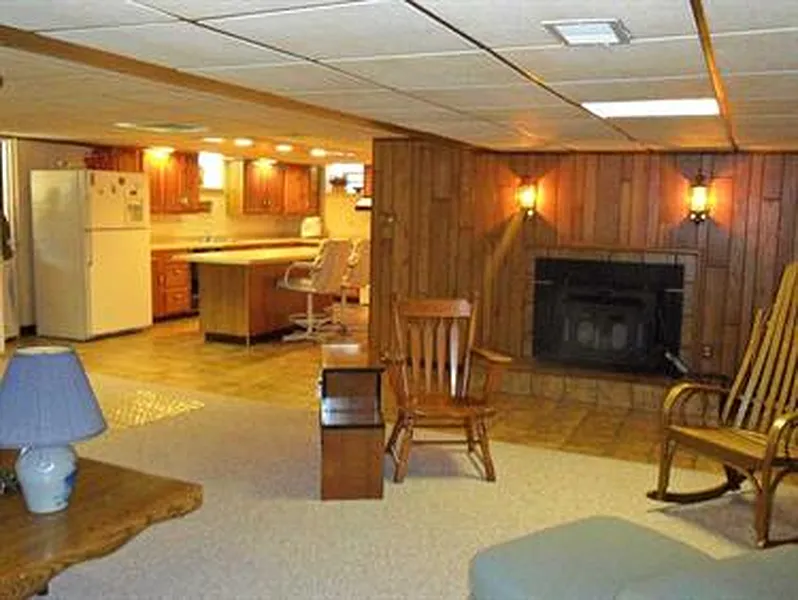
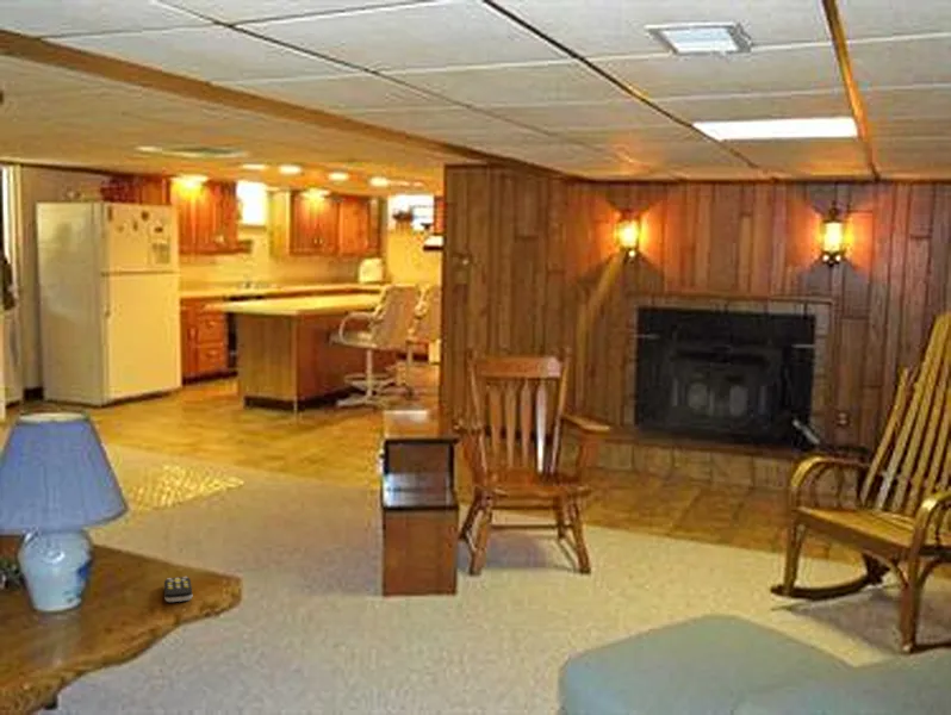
+ remote control [163,576,193,603]
